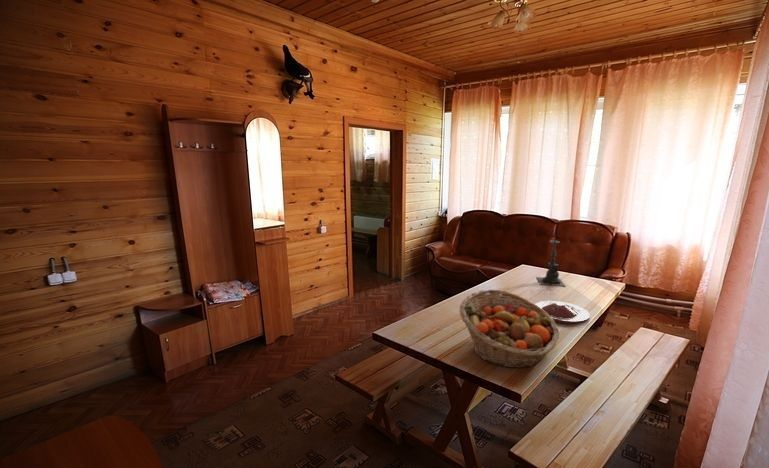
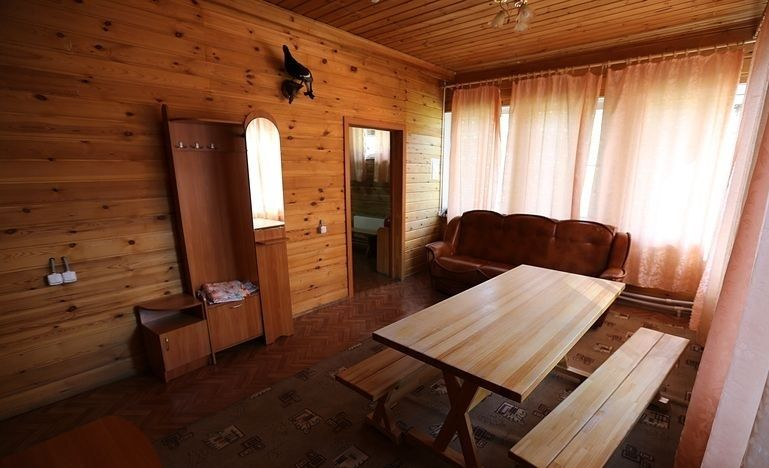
- plate [535,300,591,325]
- candle holder [536,233,566,287]
- fruit basket [459,288,560,369]
